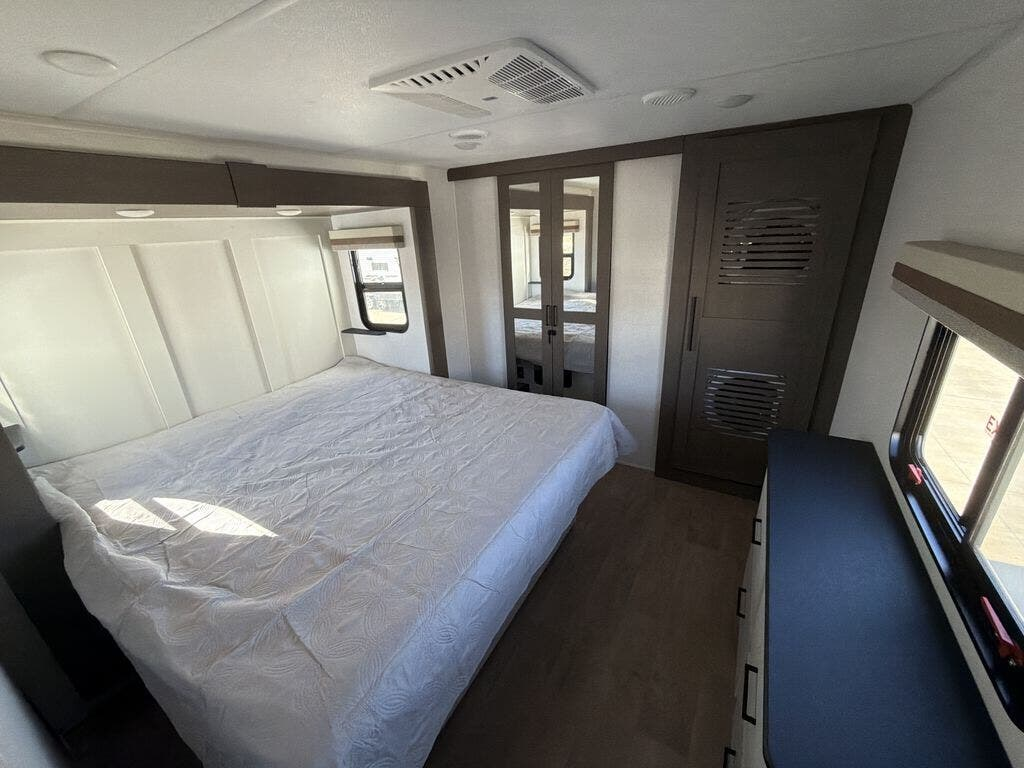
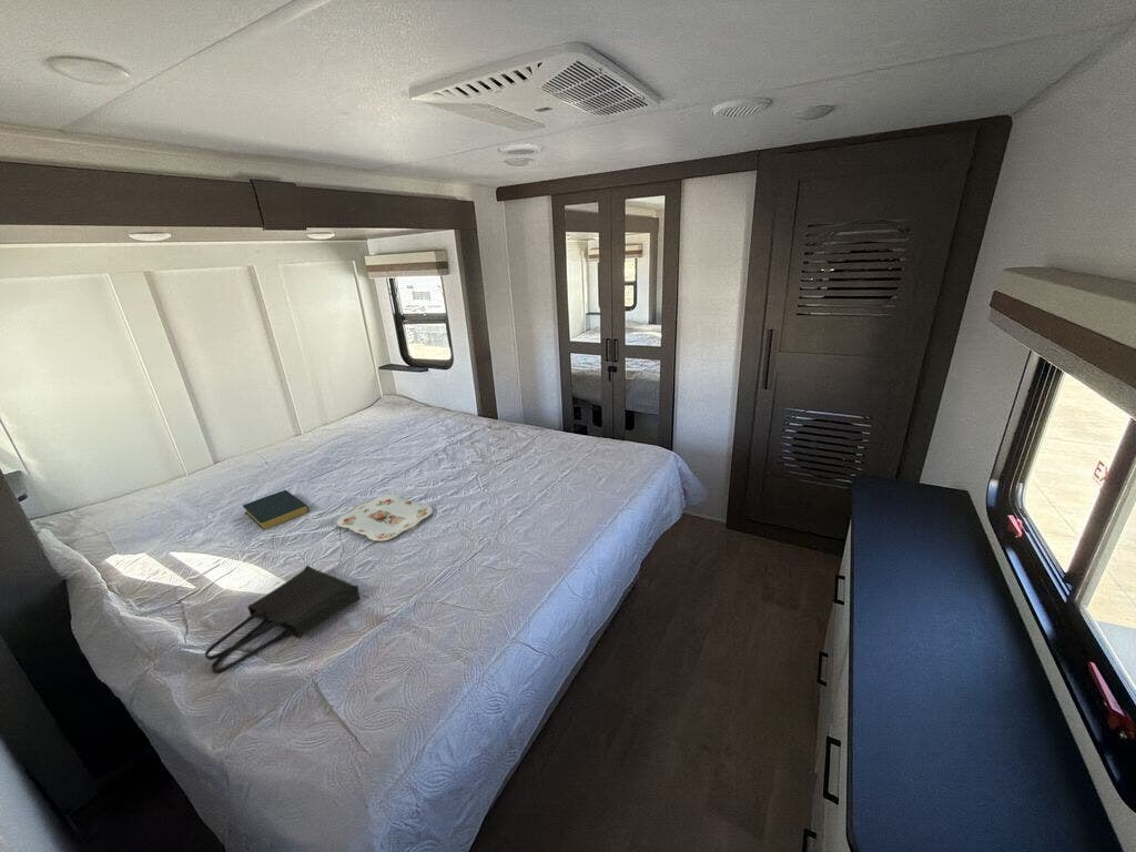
+ serving tray [336,494,434,542]
+ tote bag [204,565,362,674]
+ hardback book [241,489,311,531]
